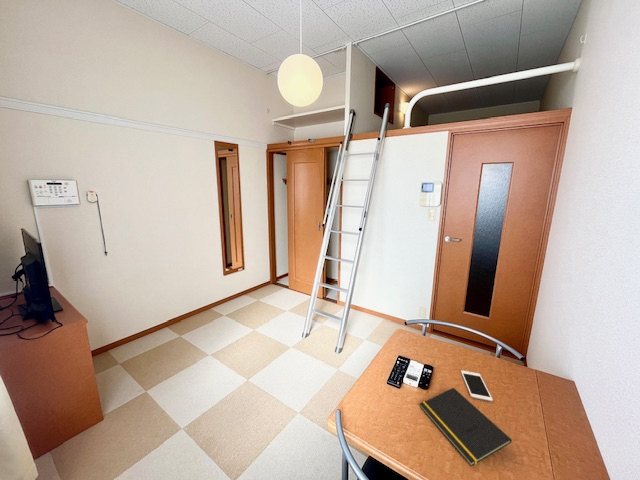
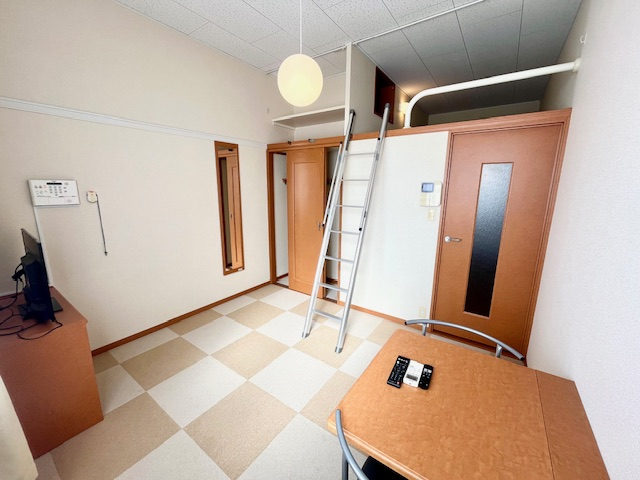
- notepad [419,387,513,467]
- cell phone [460,369,494,402]
